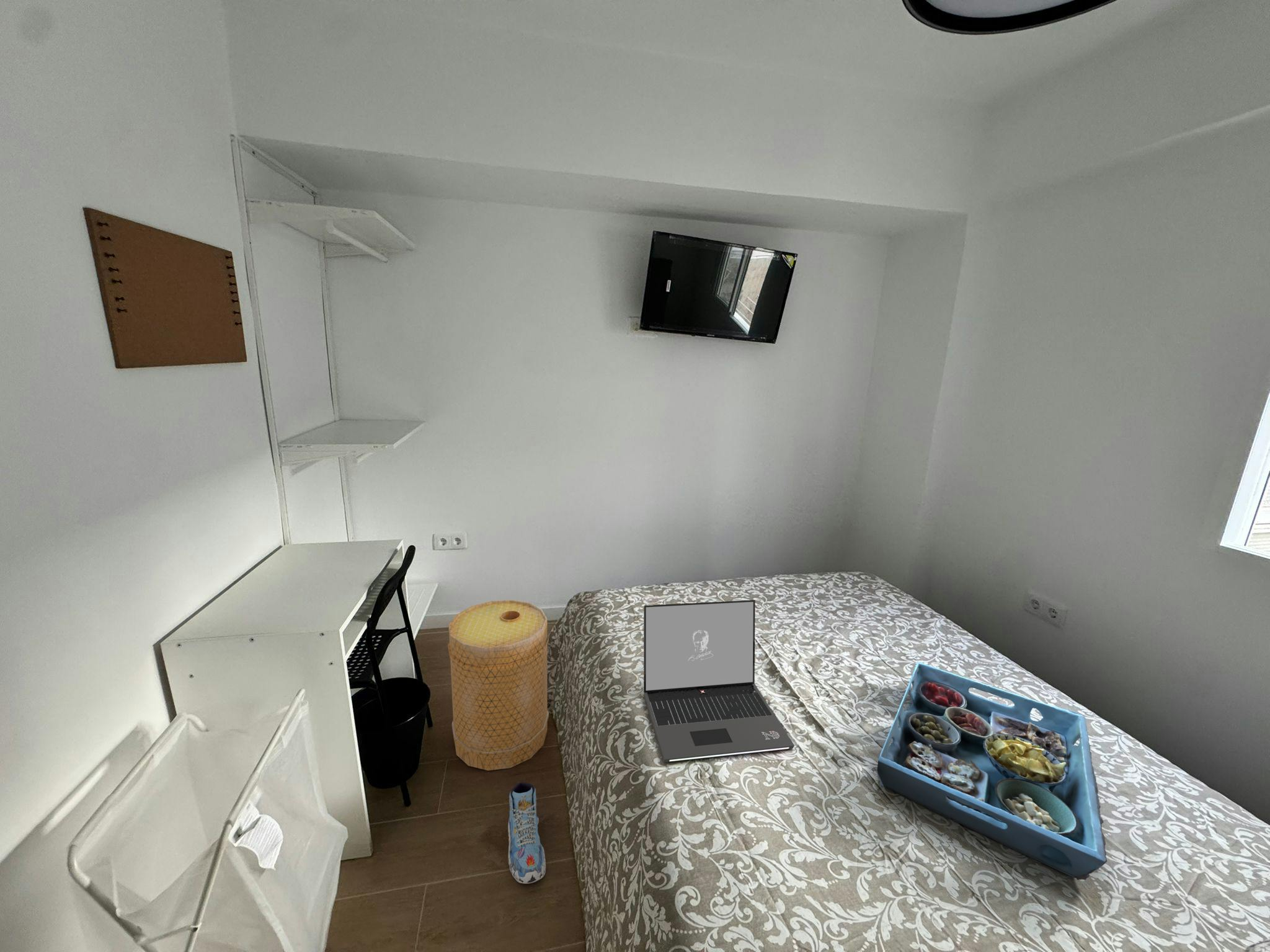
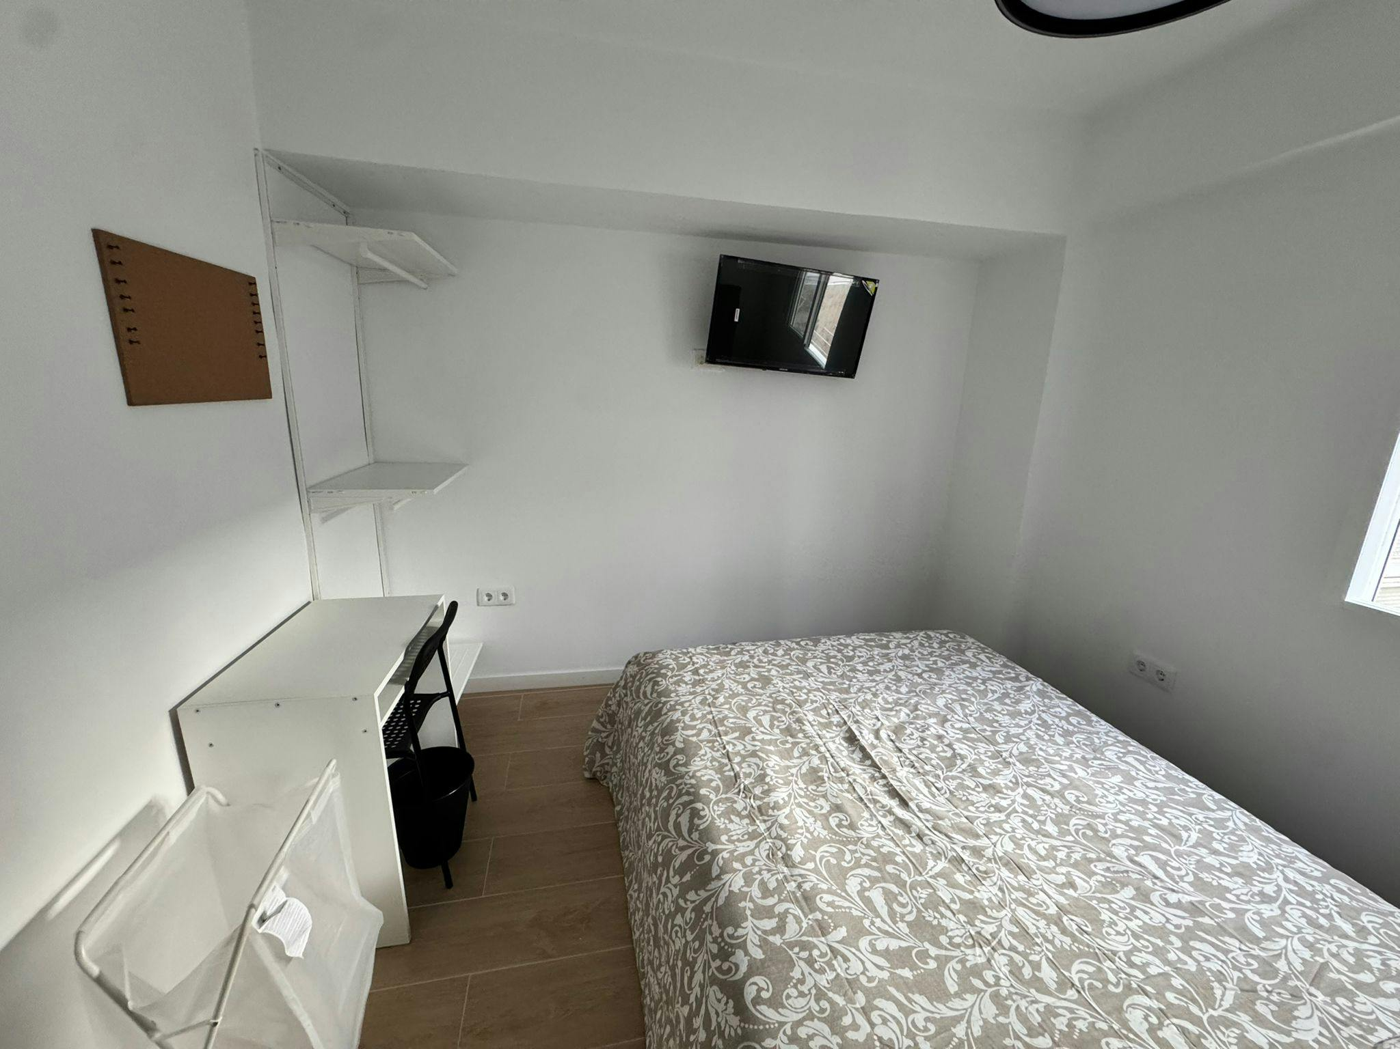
- laptop [643,599,795,763]
- shoe [507,782,546,884]
- basket [447,599,549,771]
- serving tray [876,661,1108,880]
